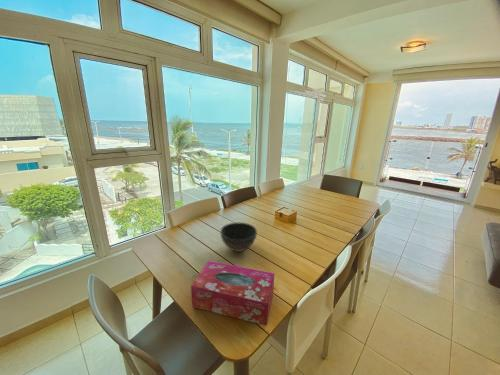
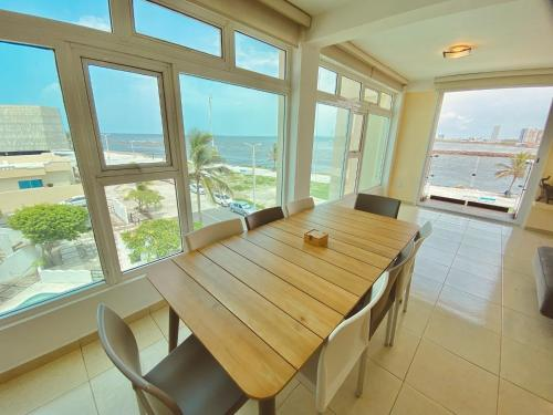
- tissue box [190,260,275,327]
- bowl [220,222,258,253]
